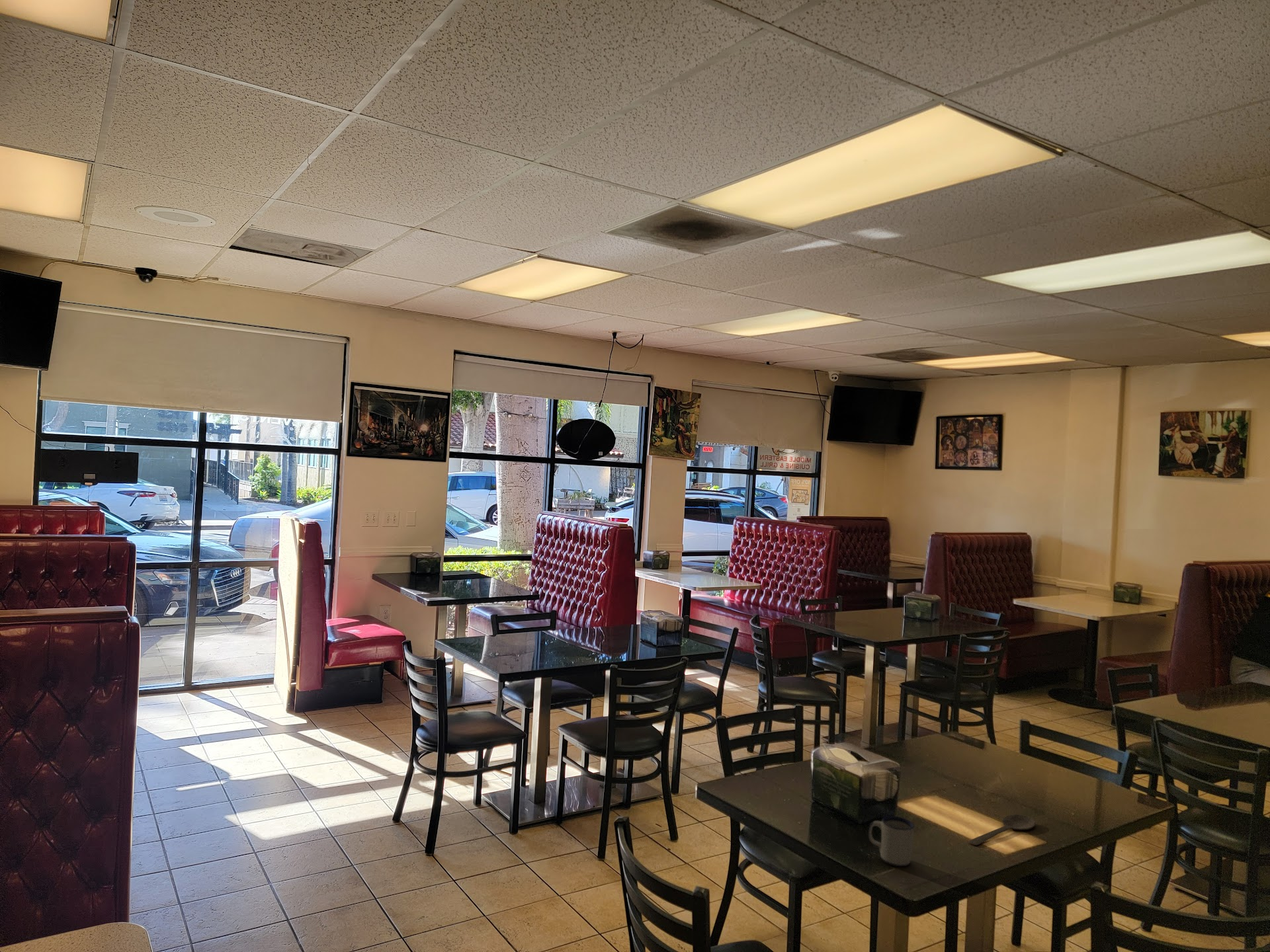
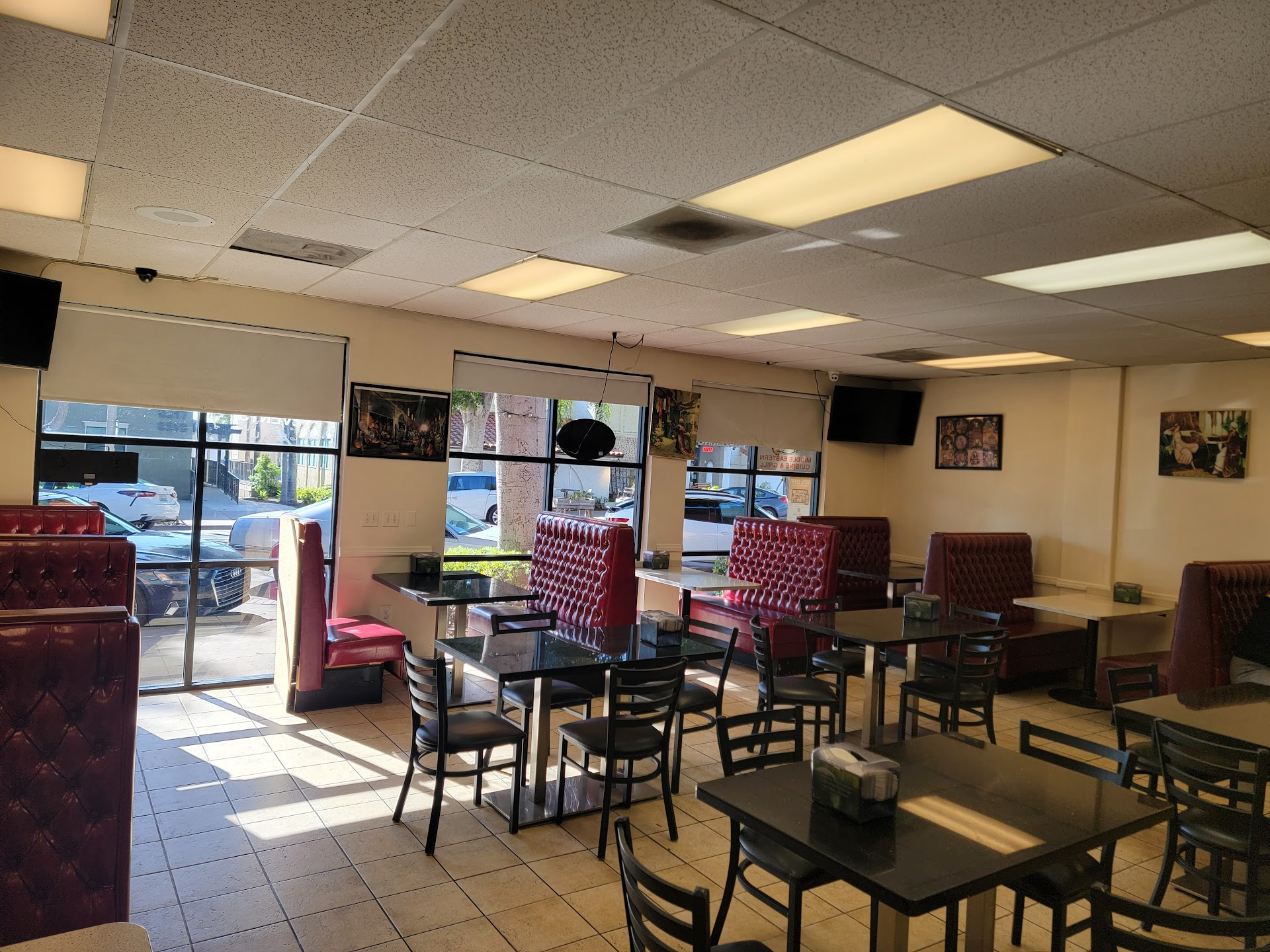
- wooden spoon [968,814,1036,846]
- mug [867,815,915,867]
